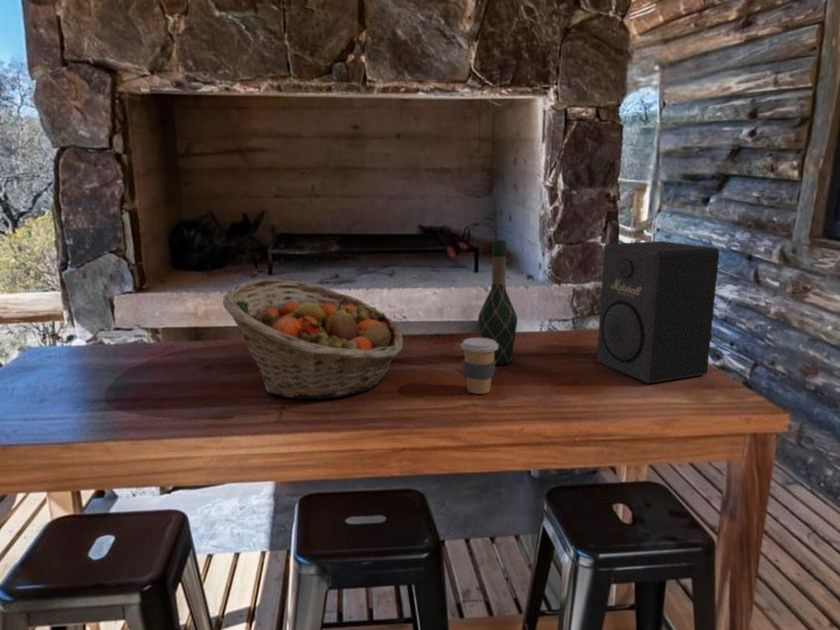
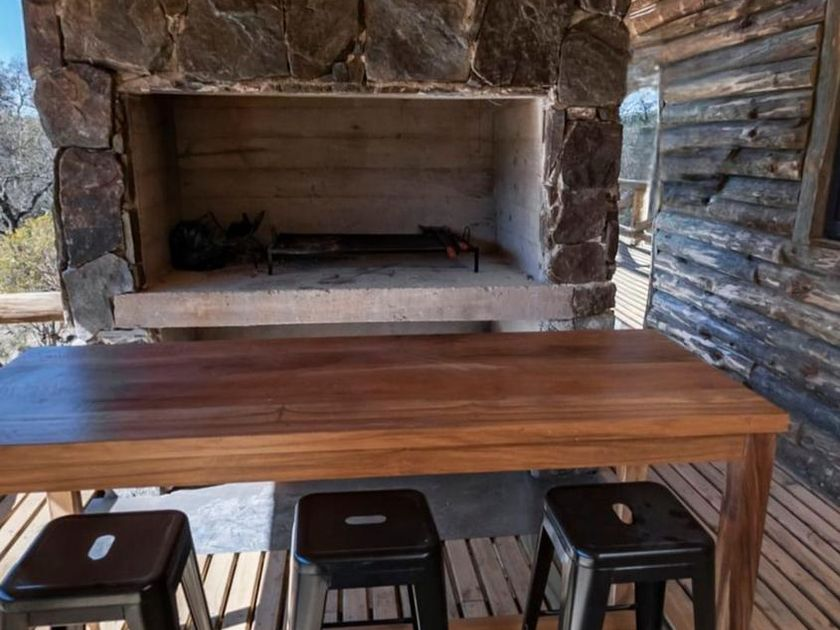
- wine bottle [477,239,518,365]
- coffee cup [459,337,498,395]
- speaker [596,240,721,384]
- fruit basket [221,278,404,400]
